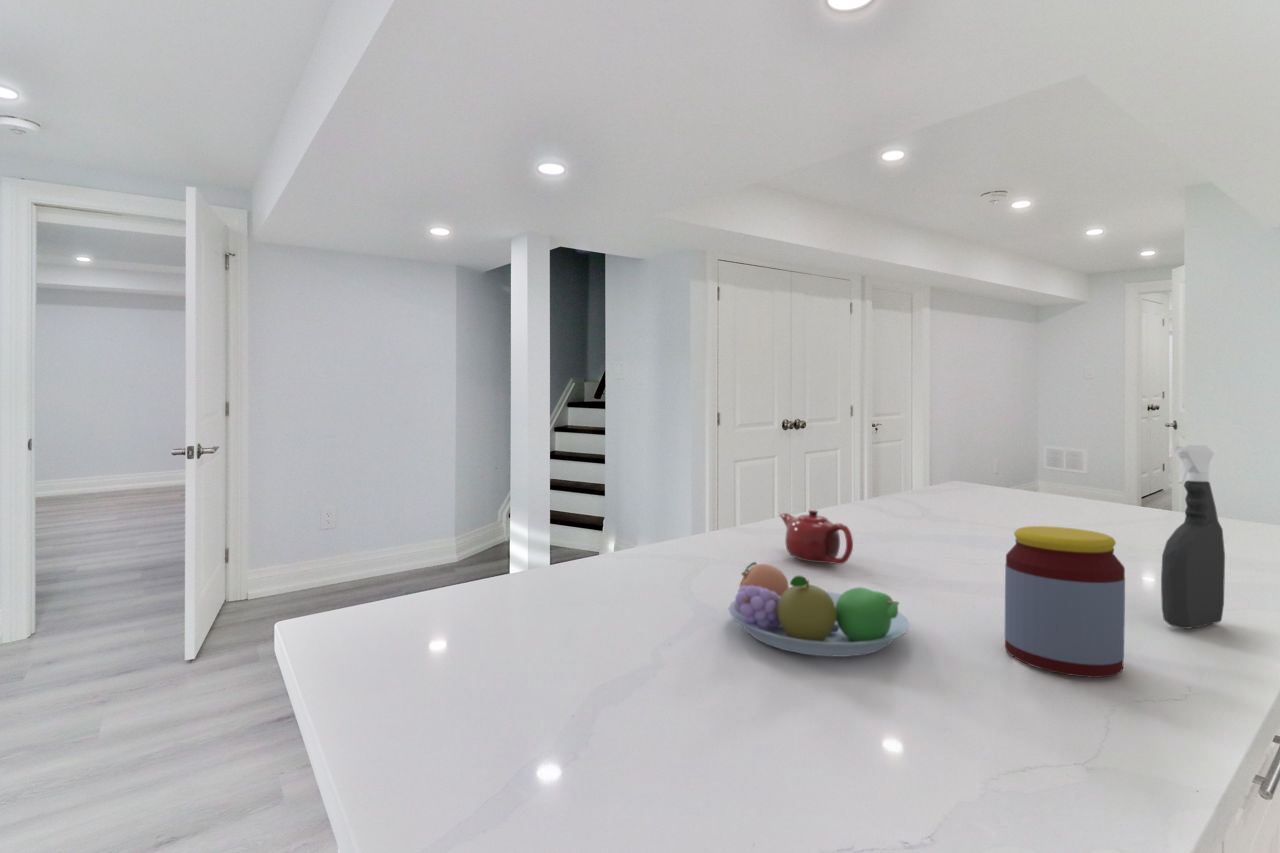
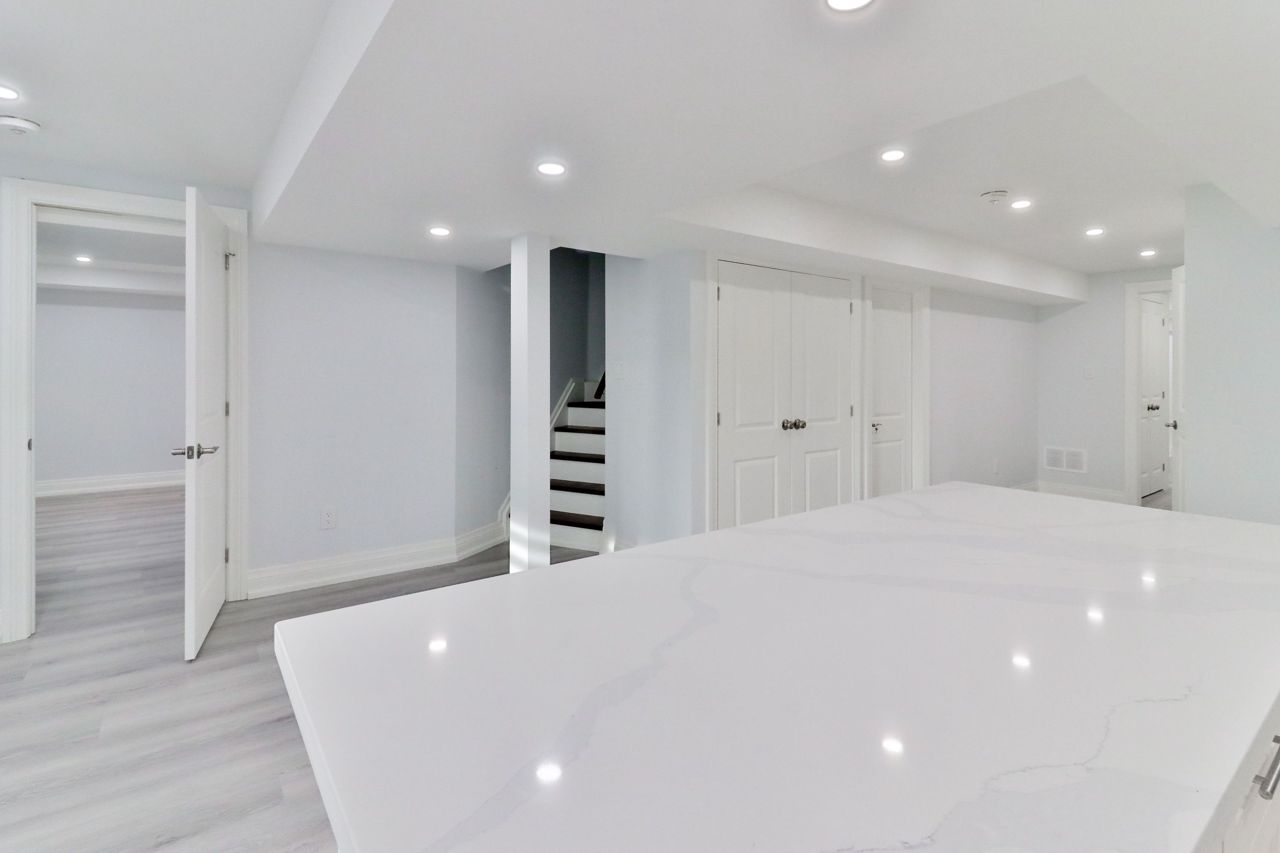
- fruit bowl [727,561,911,658]
- teapot [779,509,854,565]
- jar [1004,525,1126,678]
- spray bottle [1160,444,1226,630]
